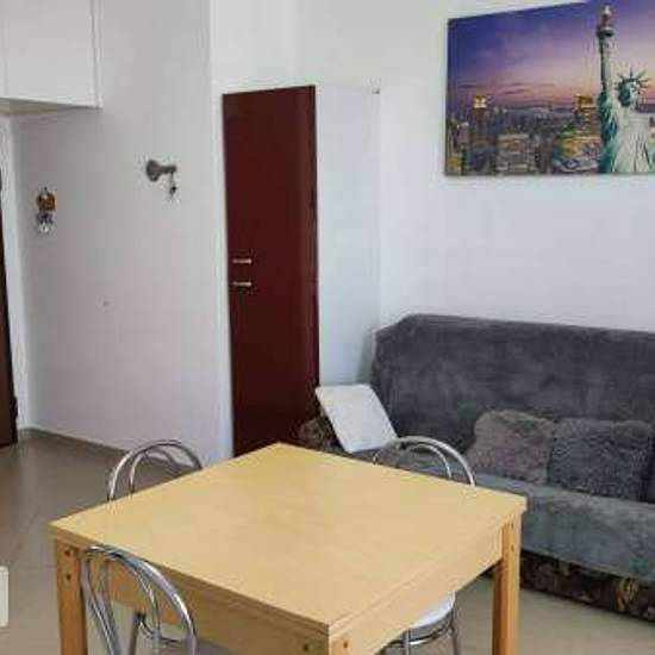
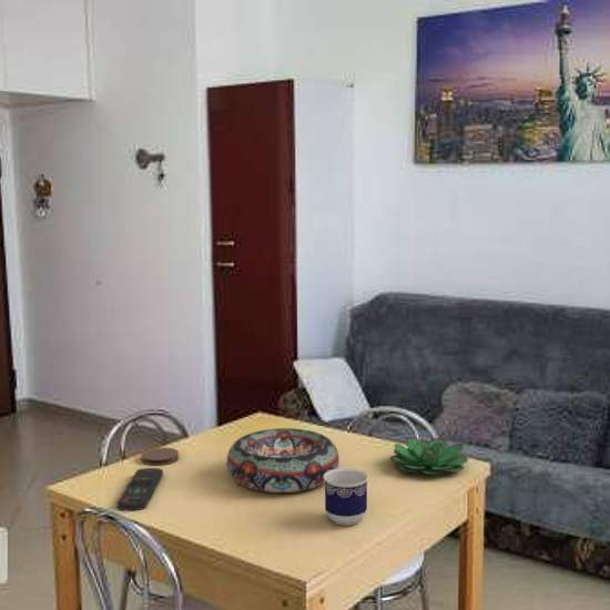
+ decorative bowl [226,427,340,494]
+ remote control [115,467,164,511]
+ coaster [140,446,180,466]
+ cup [324,467,369,527]
+ succulent plant [389,436,469,476]
